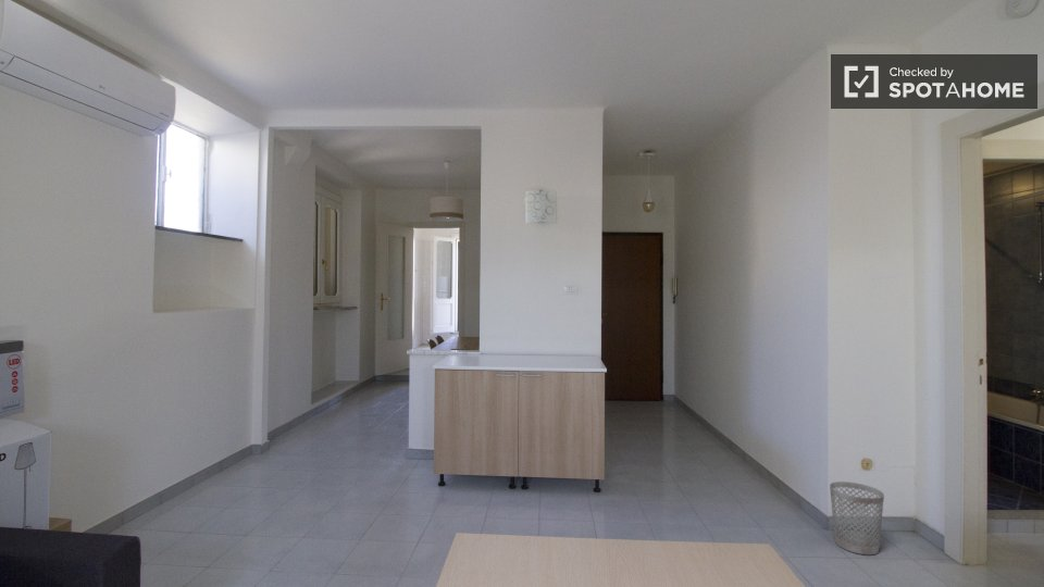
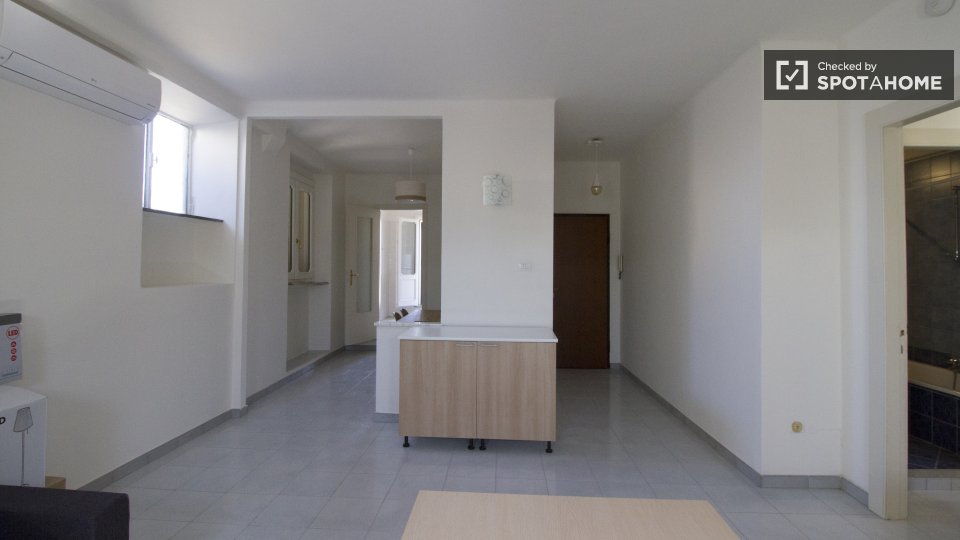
- wastebasket [829,480,885,555]
